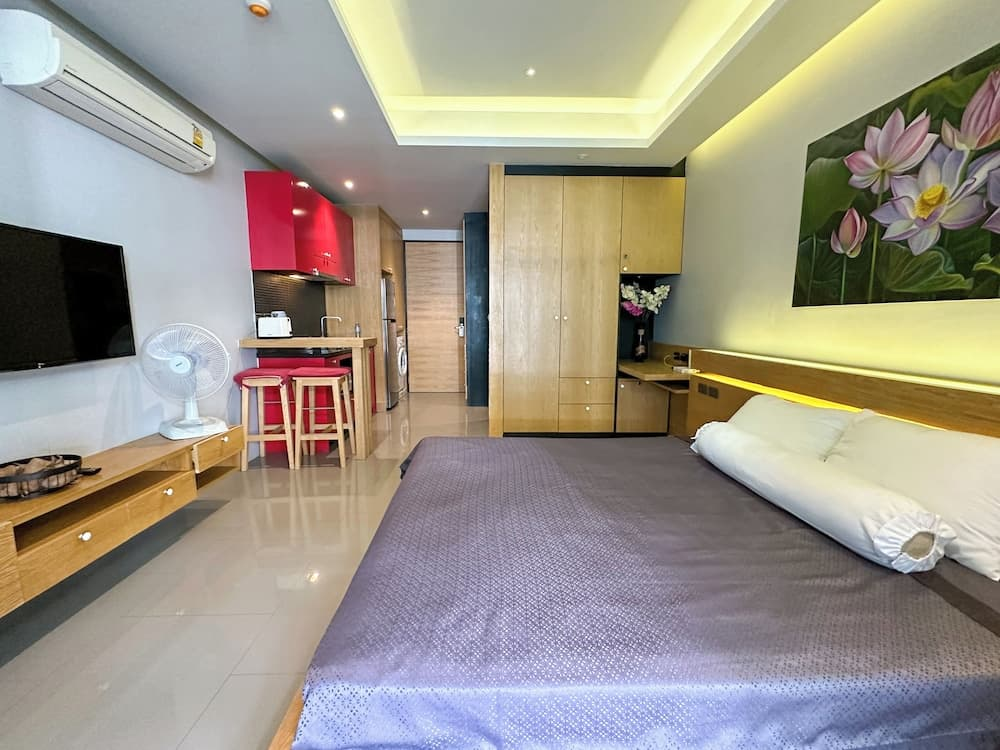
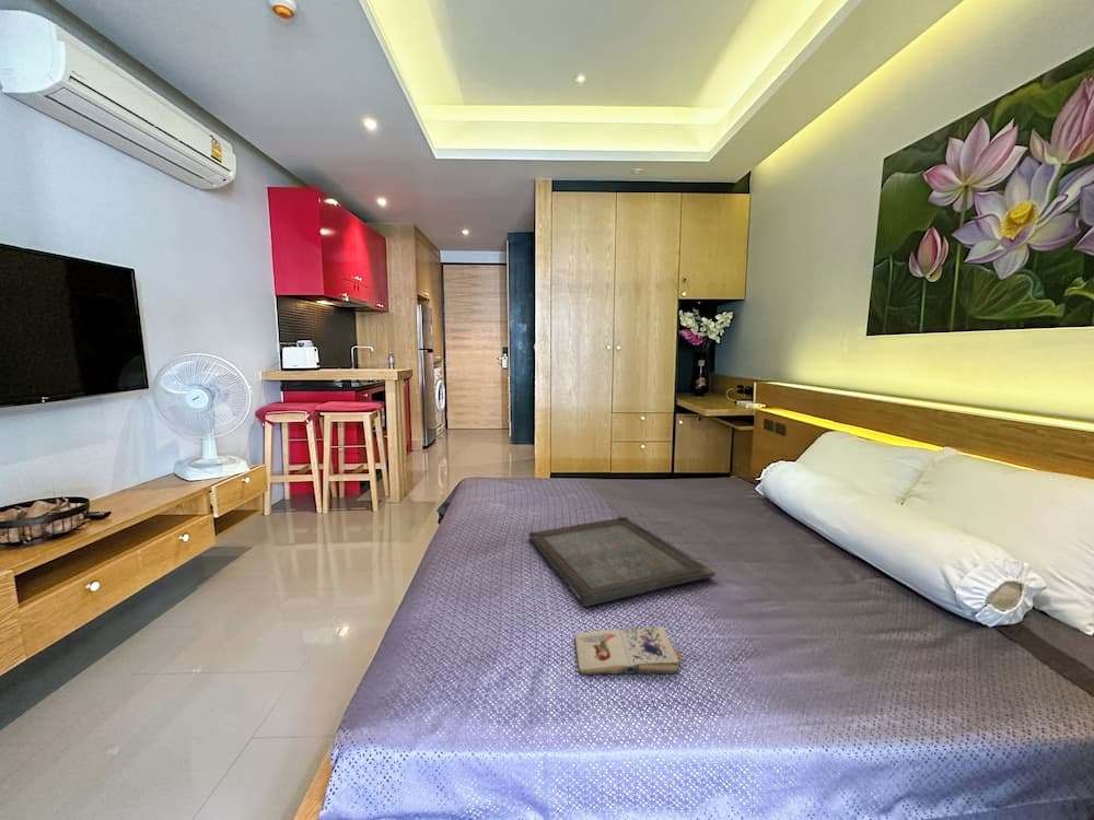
+ serving tray [527,516,718,608]
+ paperback book [573,625,685,676]
